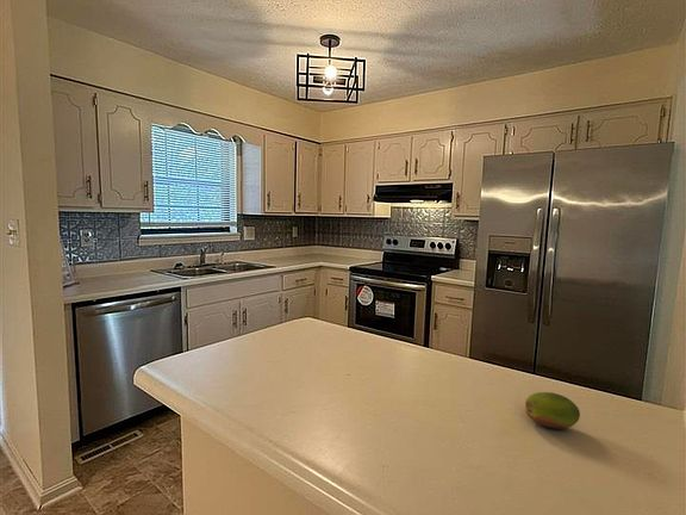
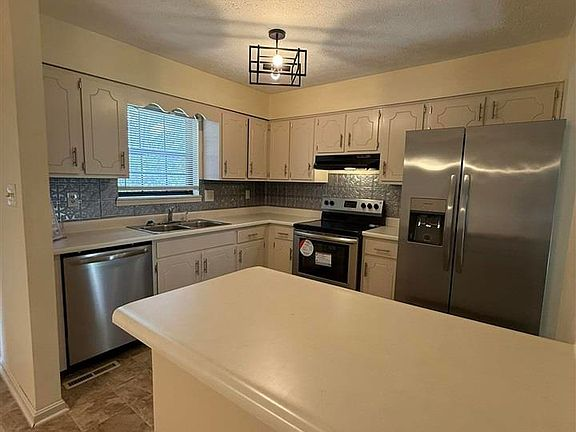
- fruit [524,391,581,430]
